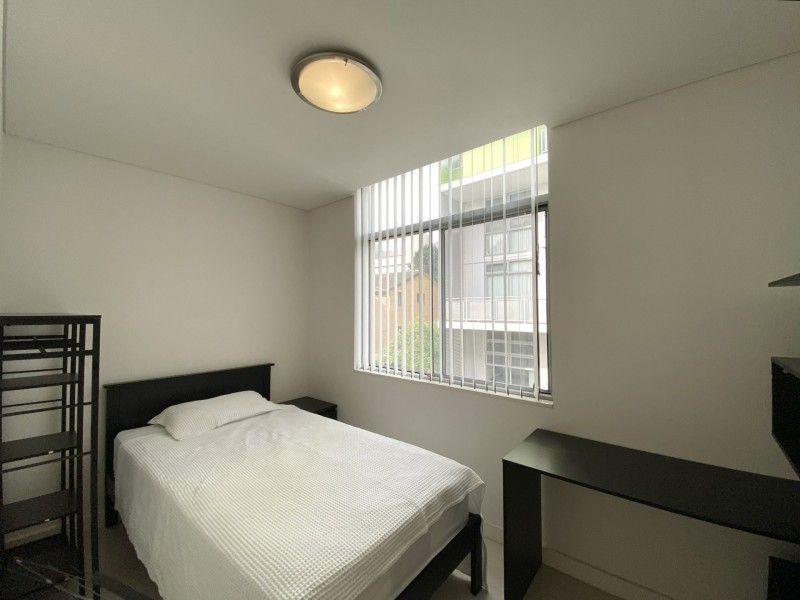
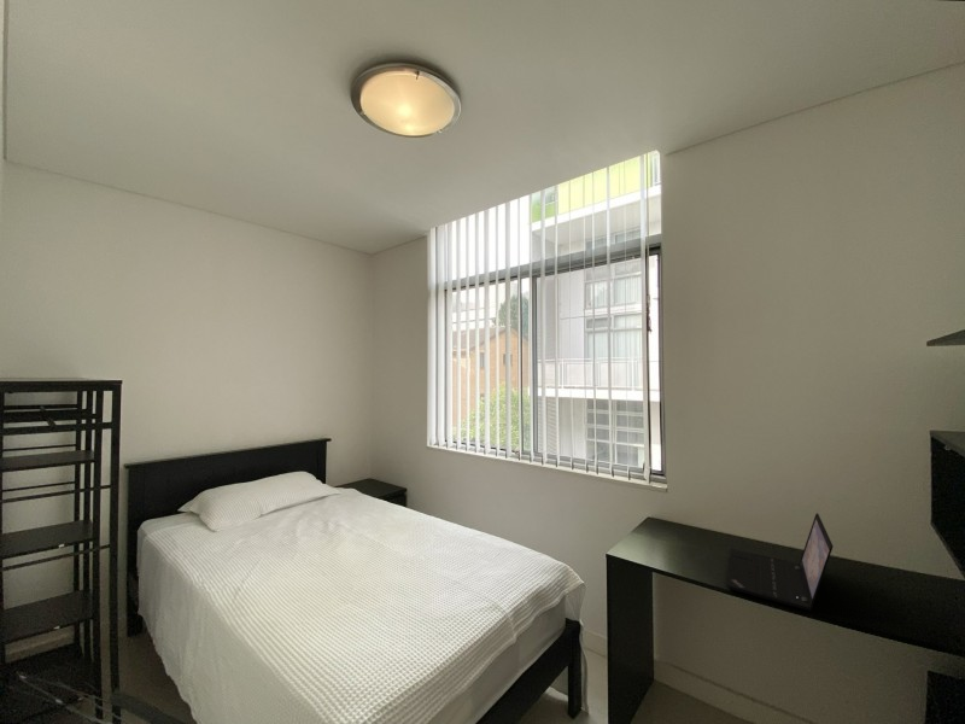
+ laptop [725,512,835,612]
